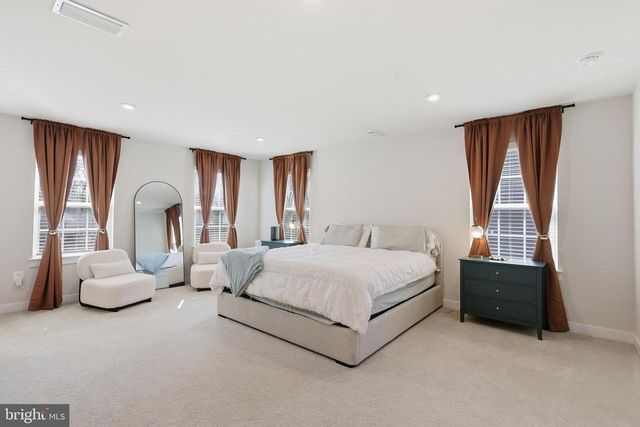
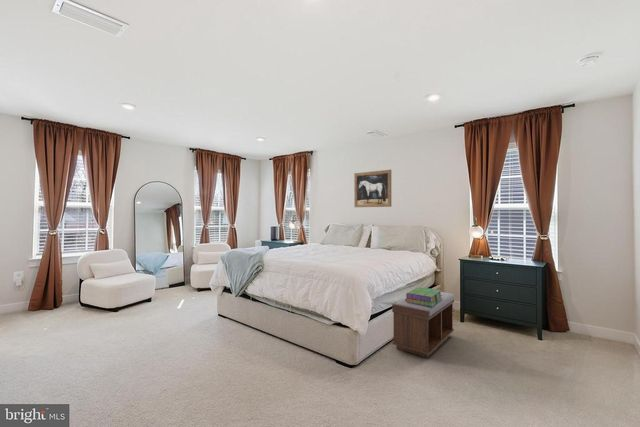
+ wall art [353,169,392,208]
+ stack of books [405,286,442,307]
+ bench [391,291,455,359]
